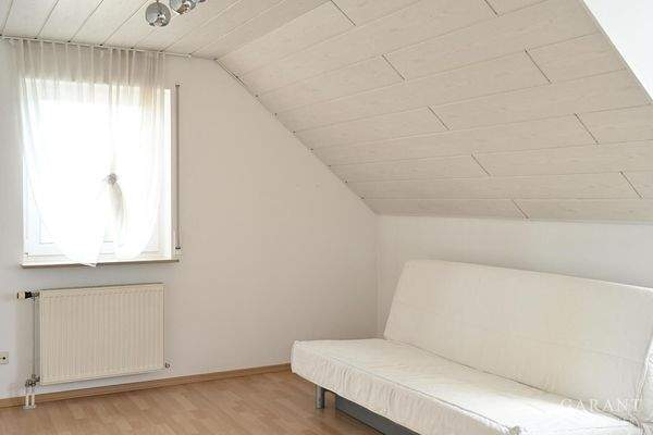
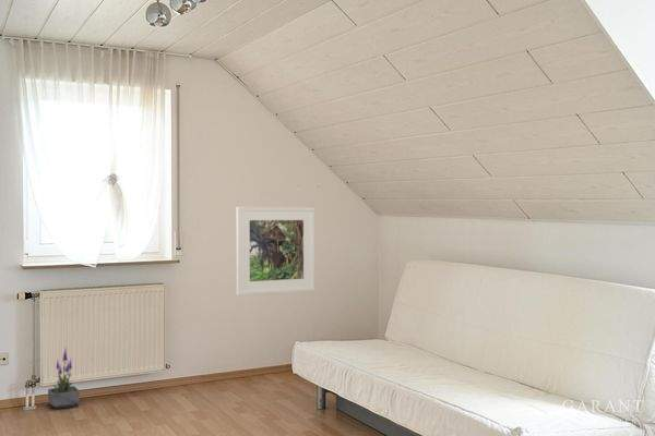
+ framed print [236,206,315,296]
+ potted plant [47,346,81,410]
